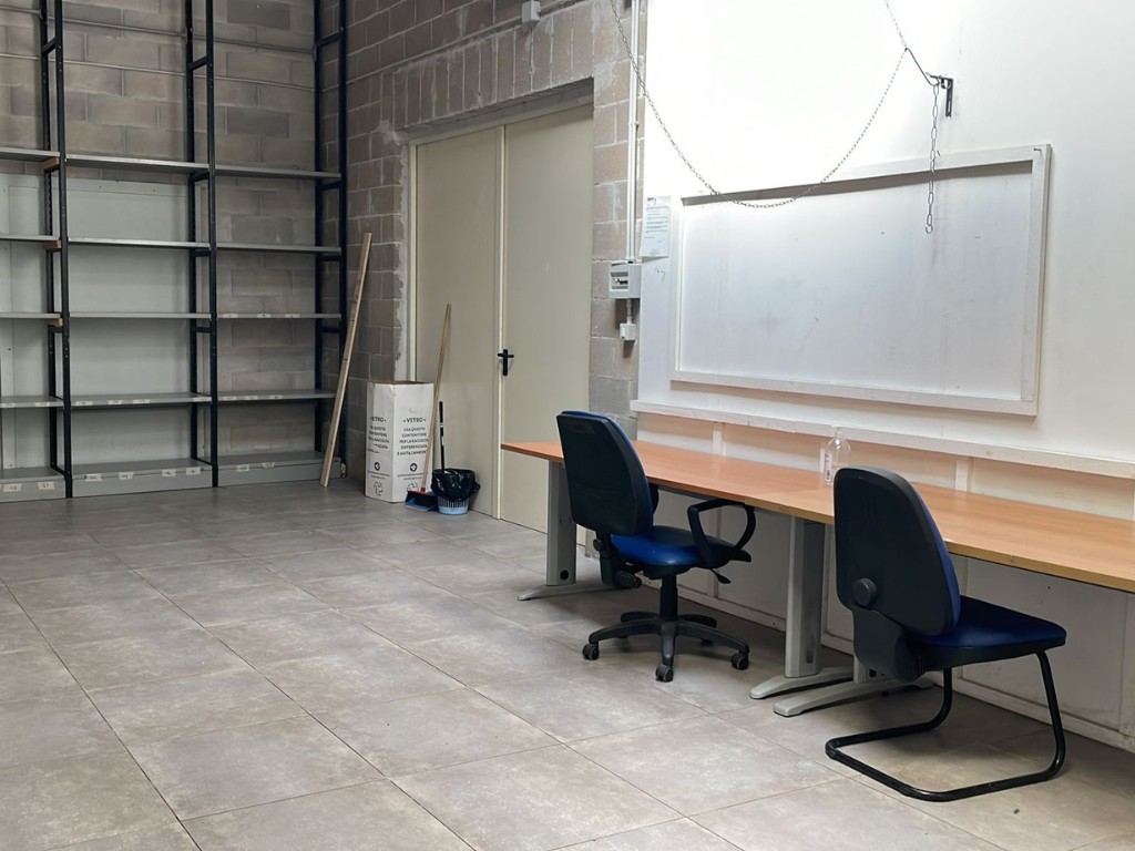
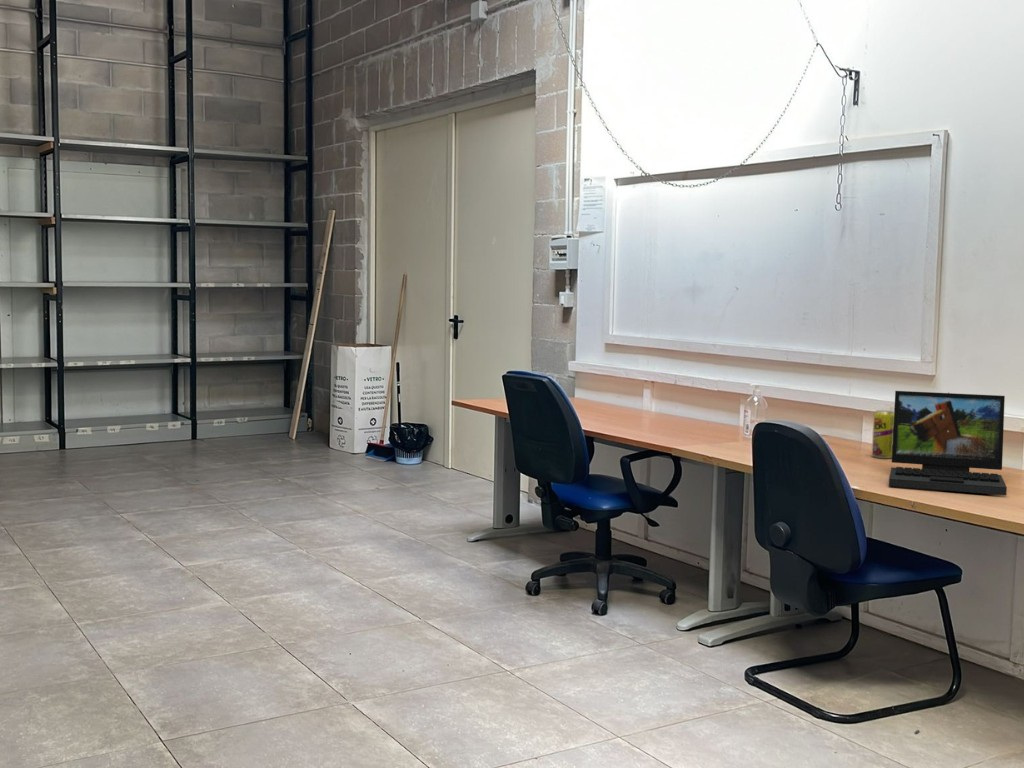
+ beverage can [871,409,894,459]
+ laptop [888,390,1008,496]
